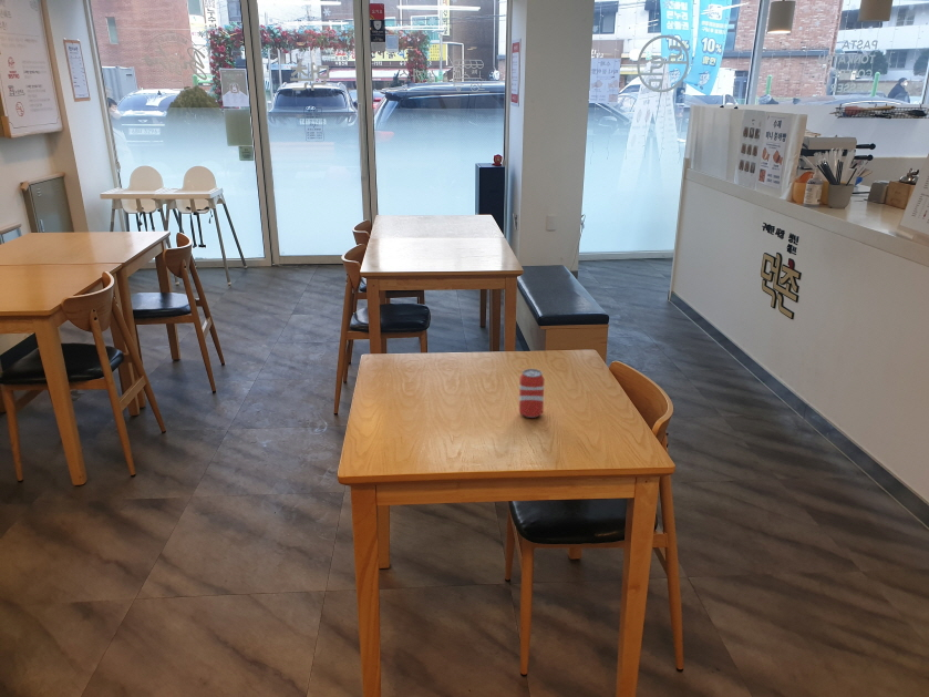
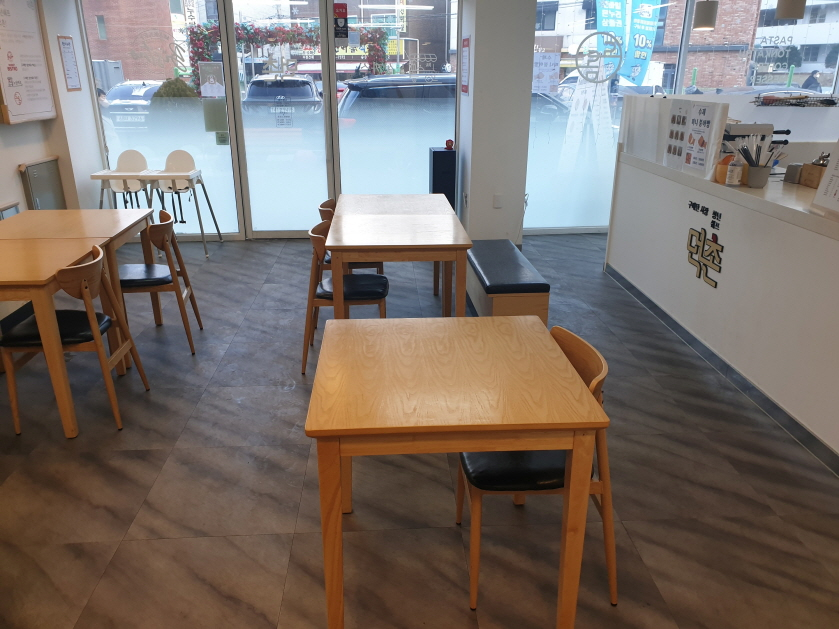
- beverage can [518,368,545,419]
